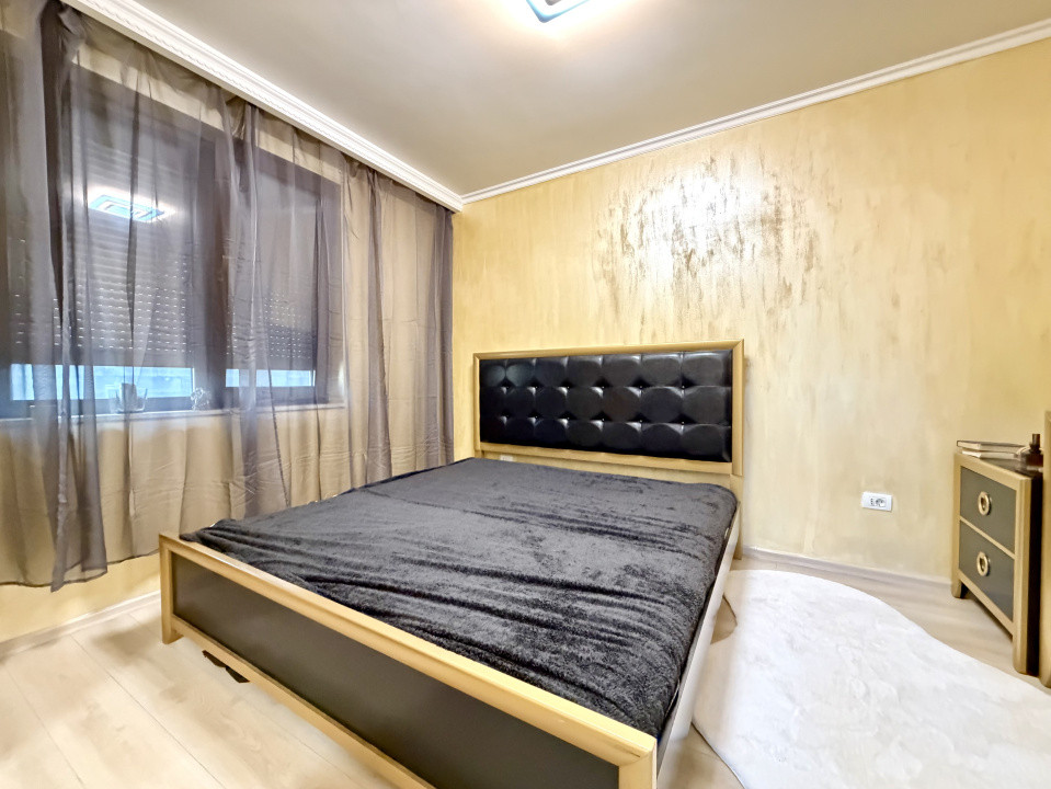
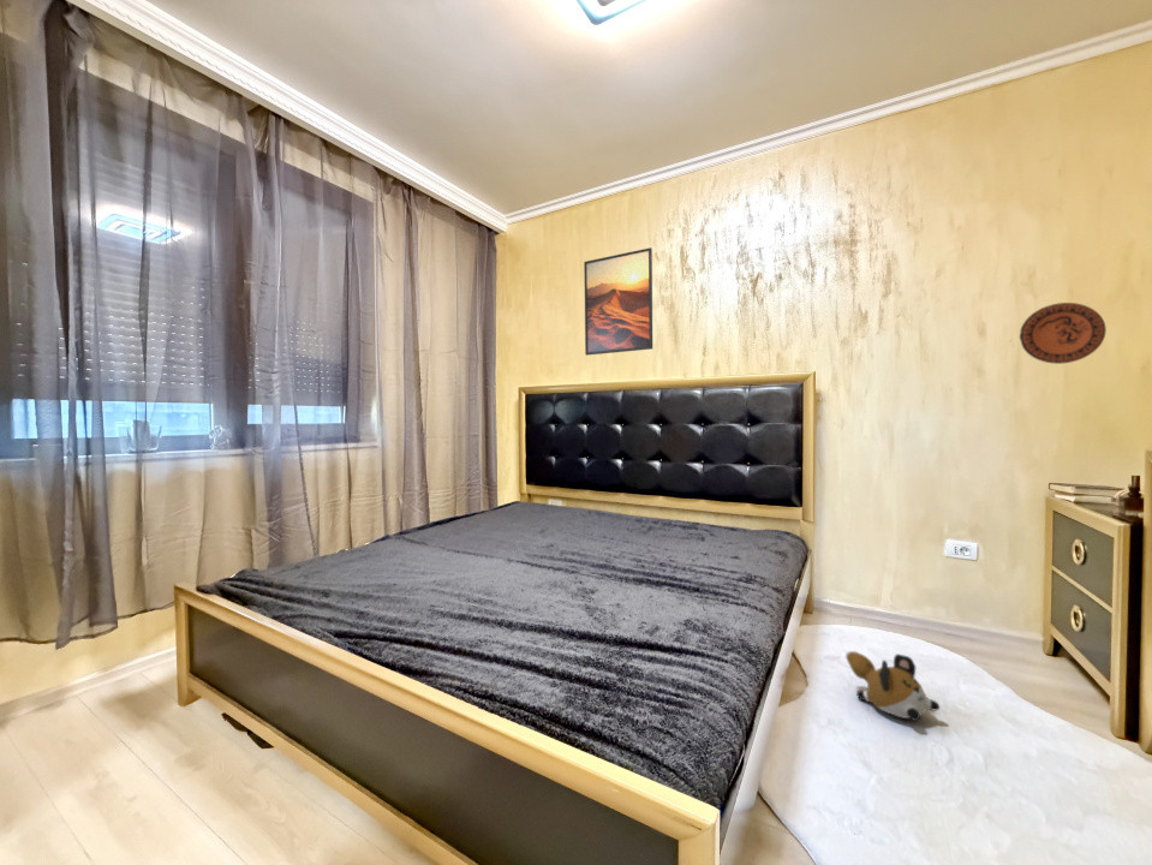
+ decorative plate [1019,302,1108,365]
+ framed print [583,246,653,357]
+ plush toy [844,650,941,722]
